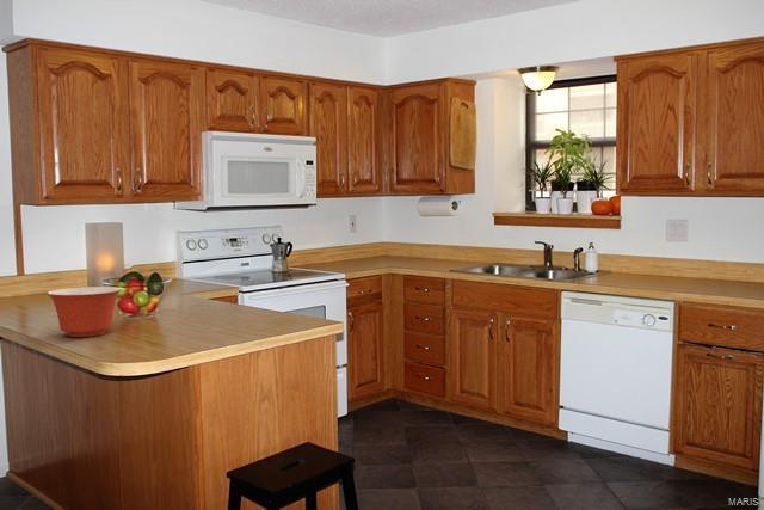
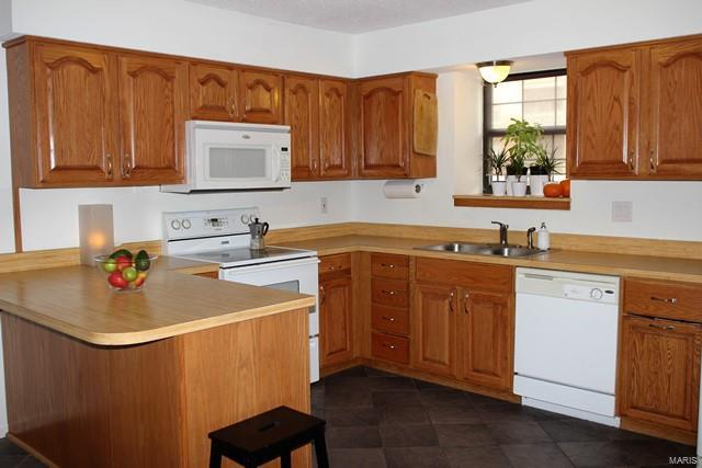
- mixing bowl [47,285,123,338]
